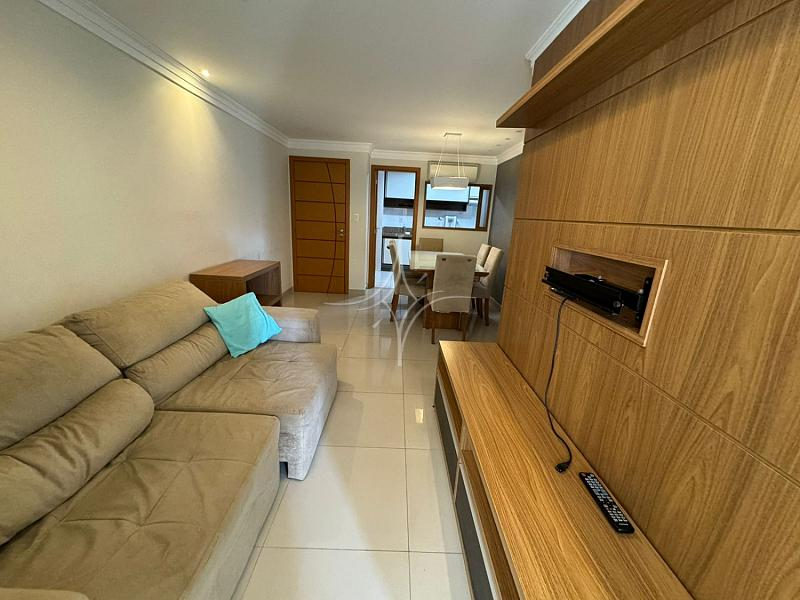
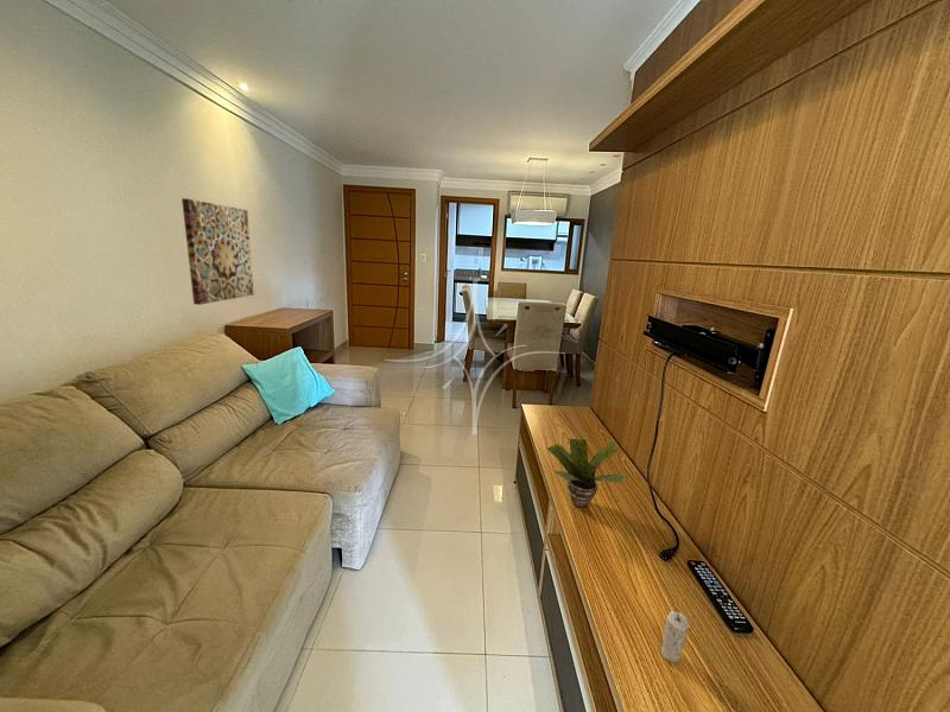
+ wall art [180,197,255,306]
+ candle [660,608,691,663]
+ potted plant [546,438,631,509]
